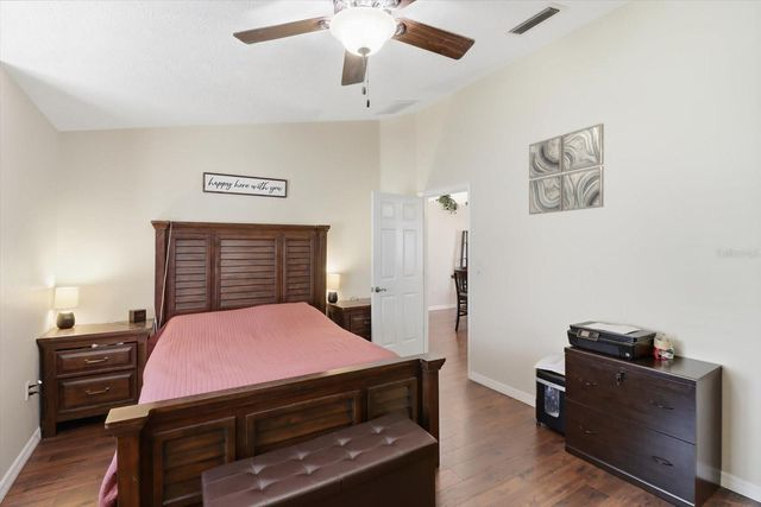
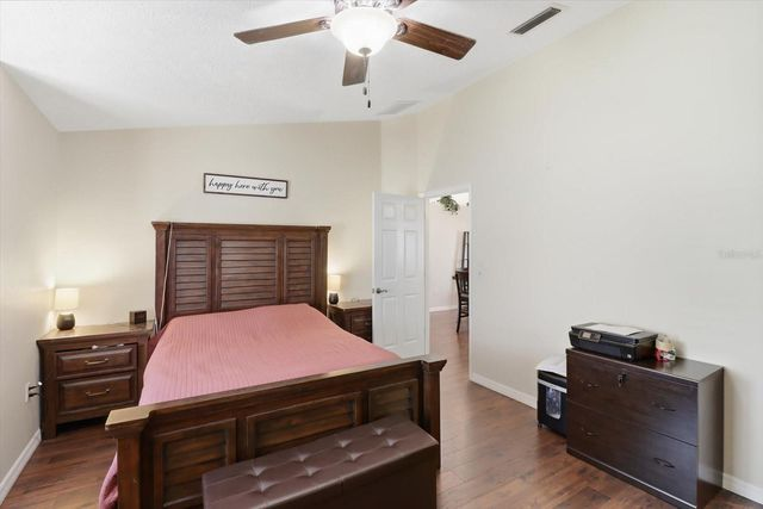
- wall art [528,122,605,216]
